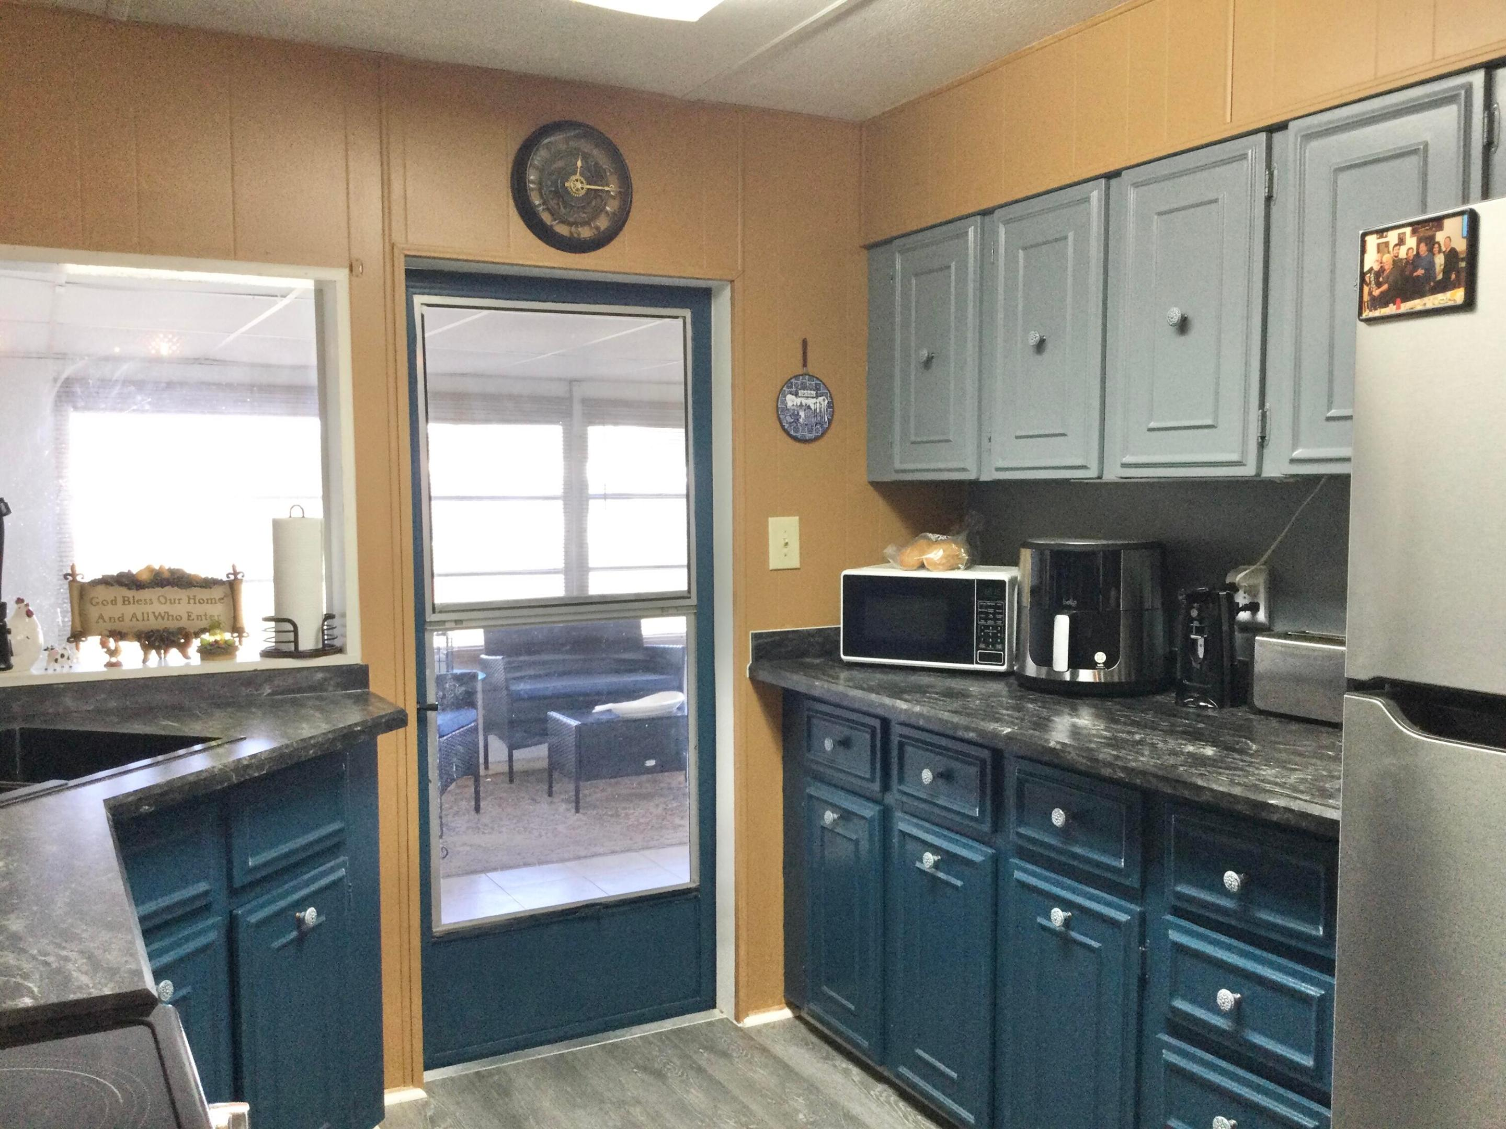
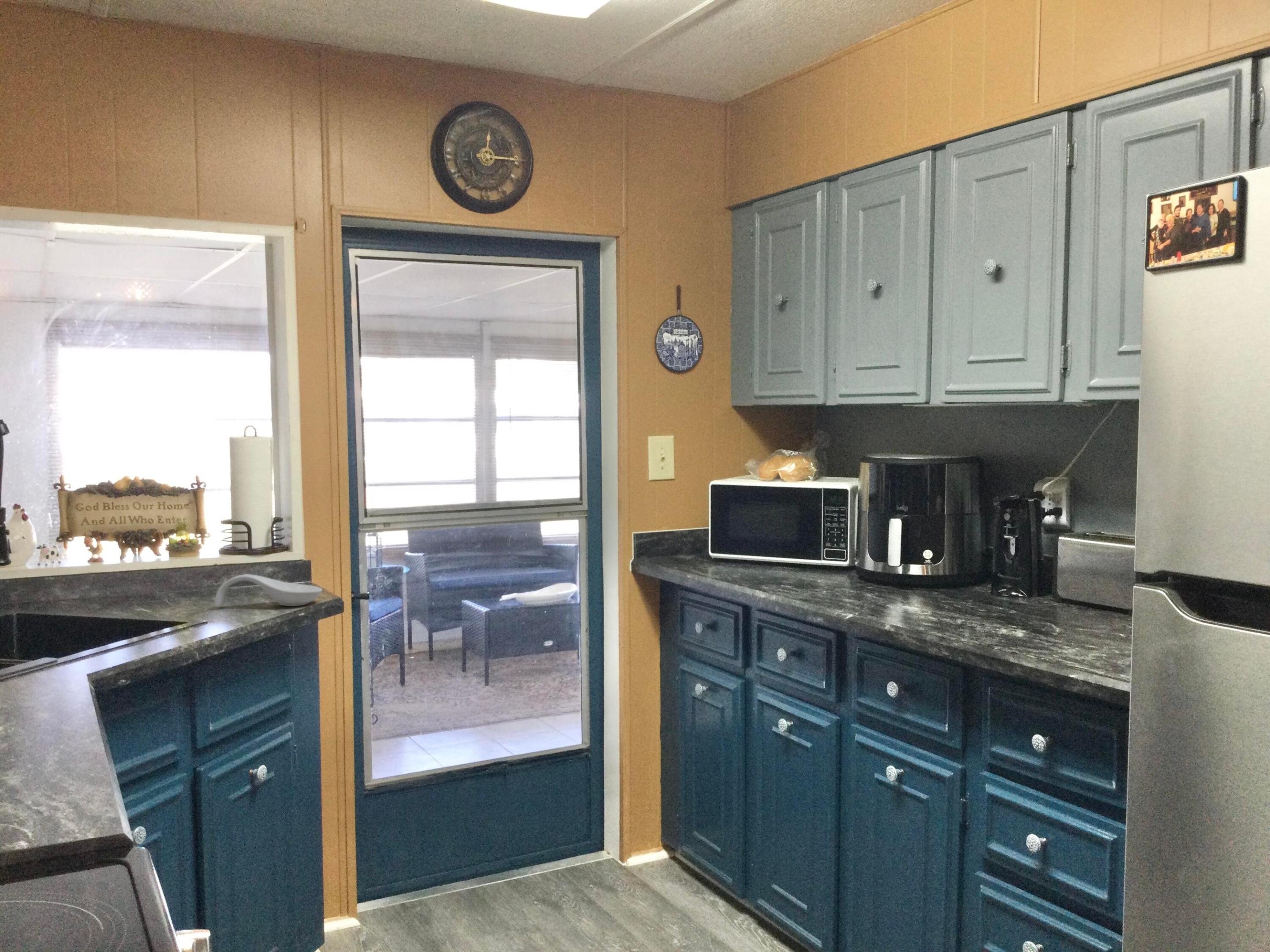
+ spoon rest [214,574,323,607]
